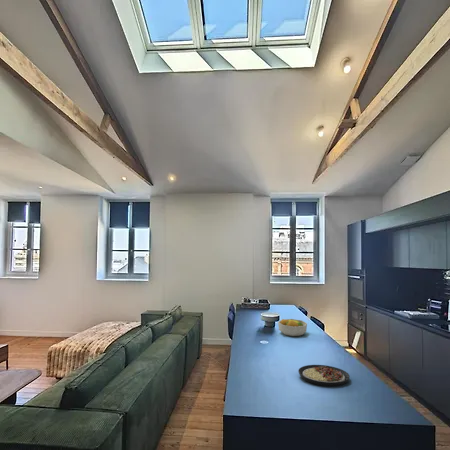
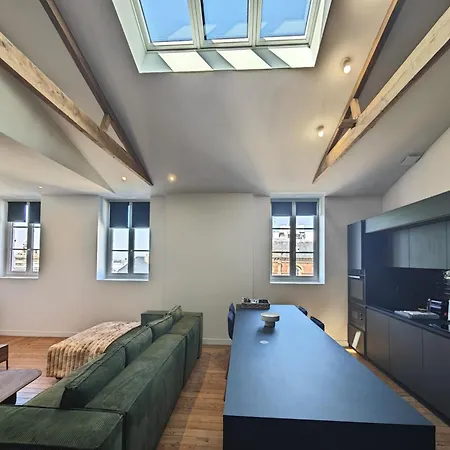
- plate [297,364,351,387]
- fruit bowl [277,318,308,337]
